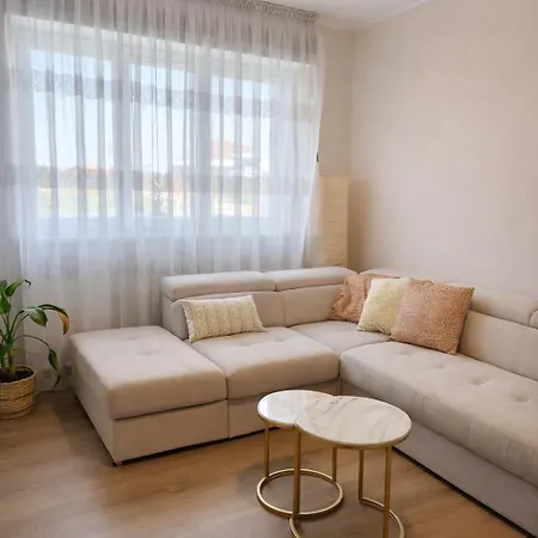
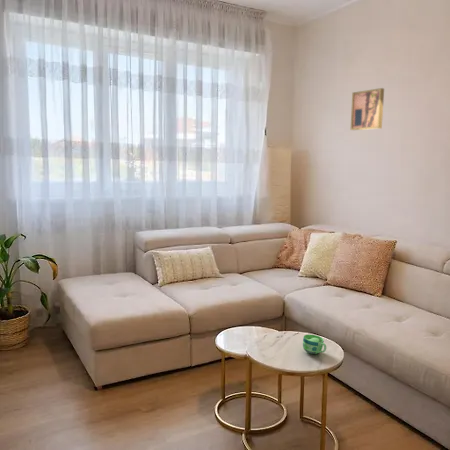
+ cup [302,334,327,355]
+ wall art [350,87,385,131]
